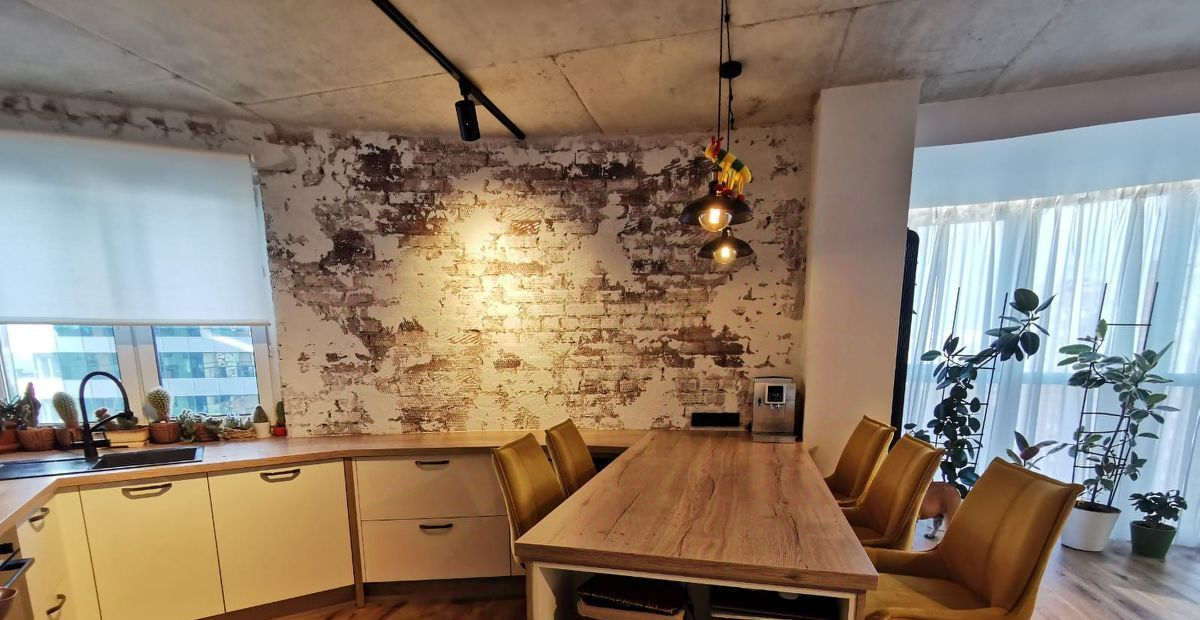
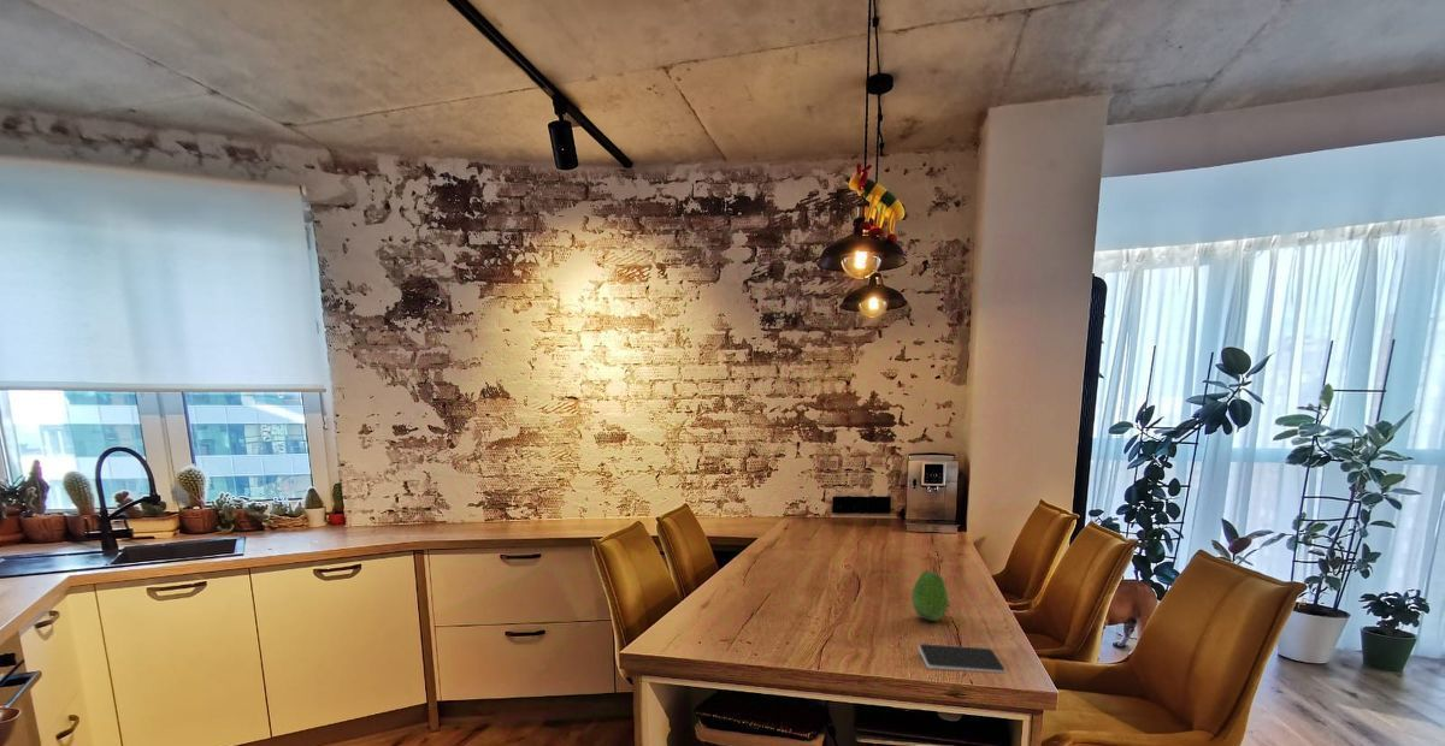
+ smartphone [918,643,1007,674]
+ fruit [910,570,949,622]
